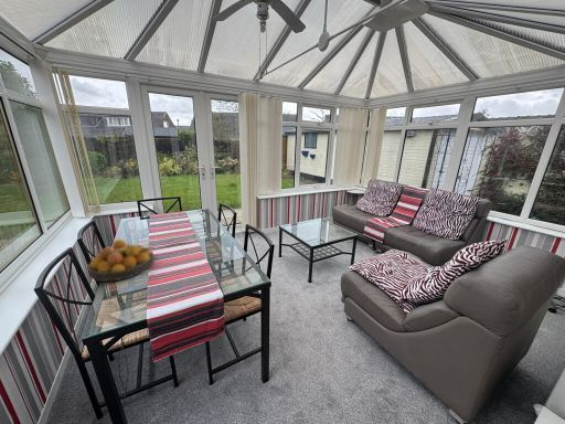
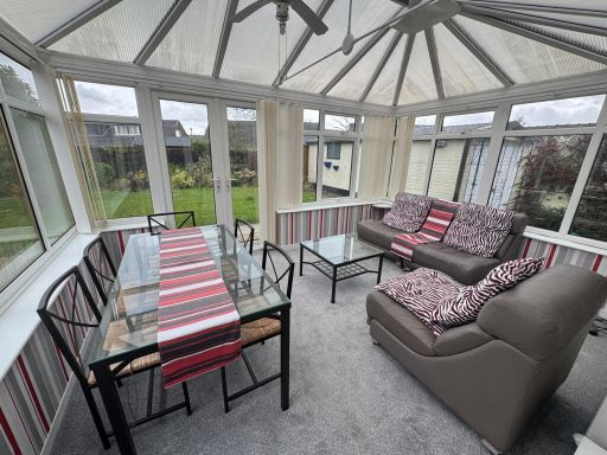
- fruit bowl [87,239,156,283]
